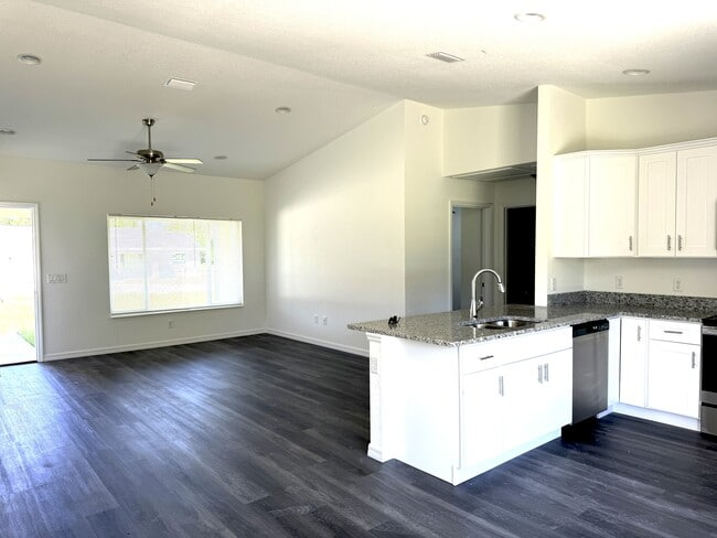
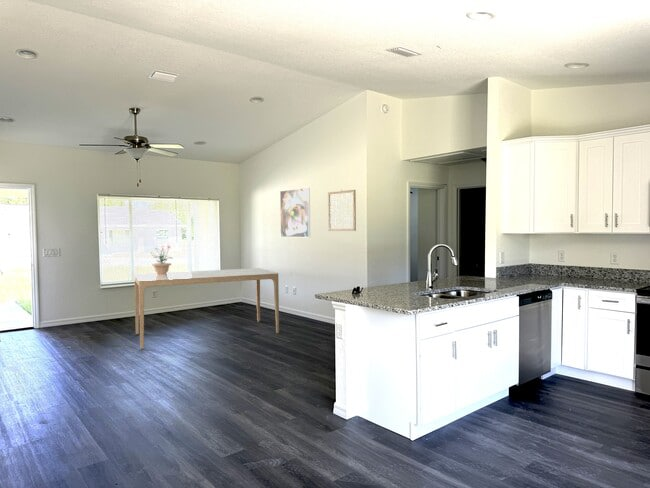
+ dining table [133,267,280,350]
+ wall art [327,189,357,232]
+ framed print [279,187,311,238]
+ potted plant [150,245,174,275]
